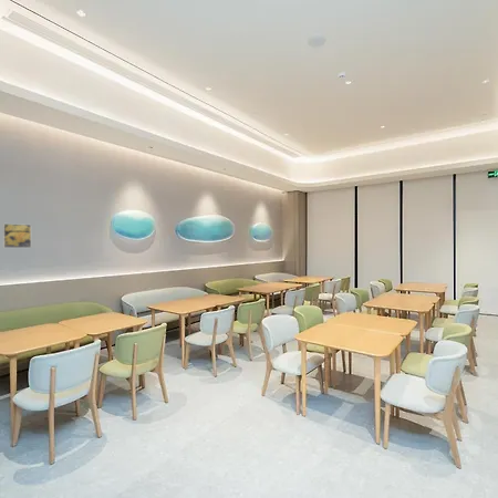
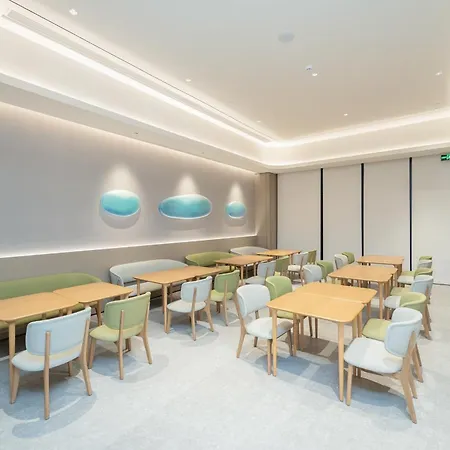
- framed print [2,222,32,249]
